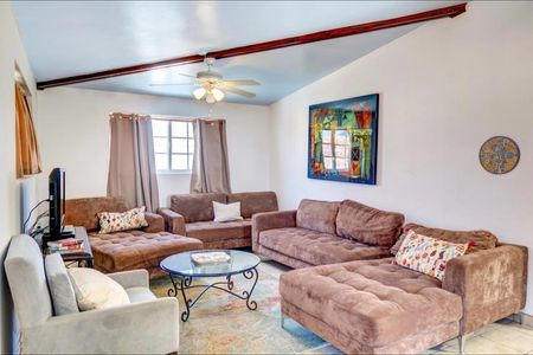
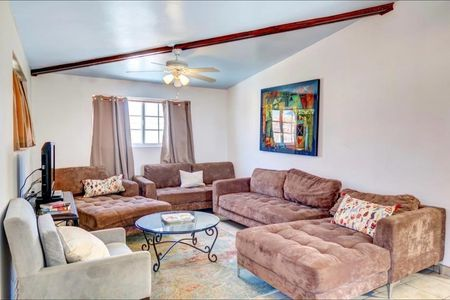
- manhole cover [477,135,521,176]
